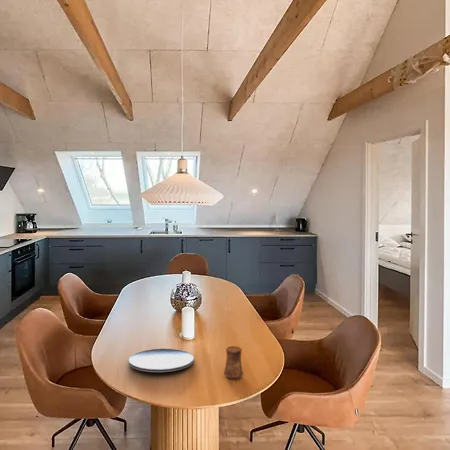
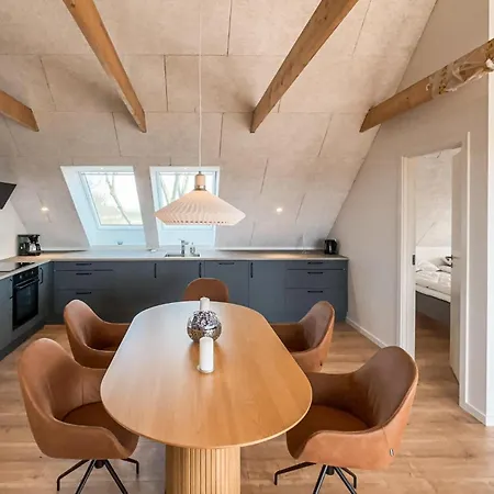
- cup [223,345,244,380]
- plate [127,347,195,373]
